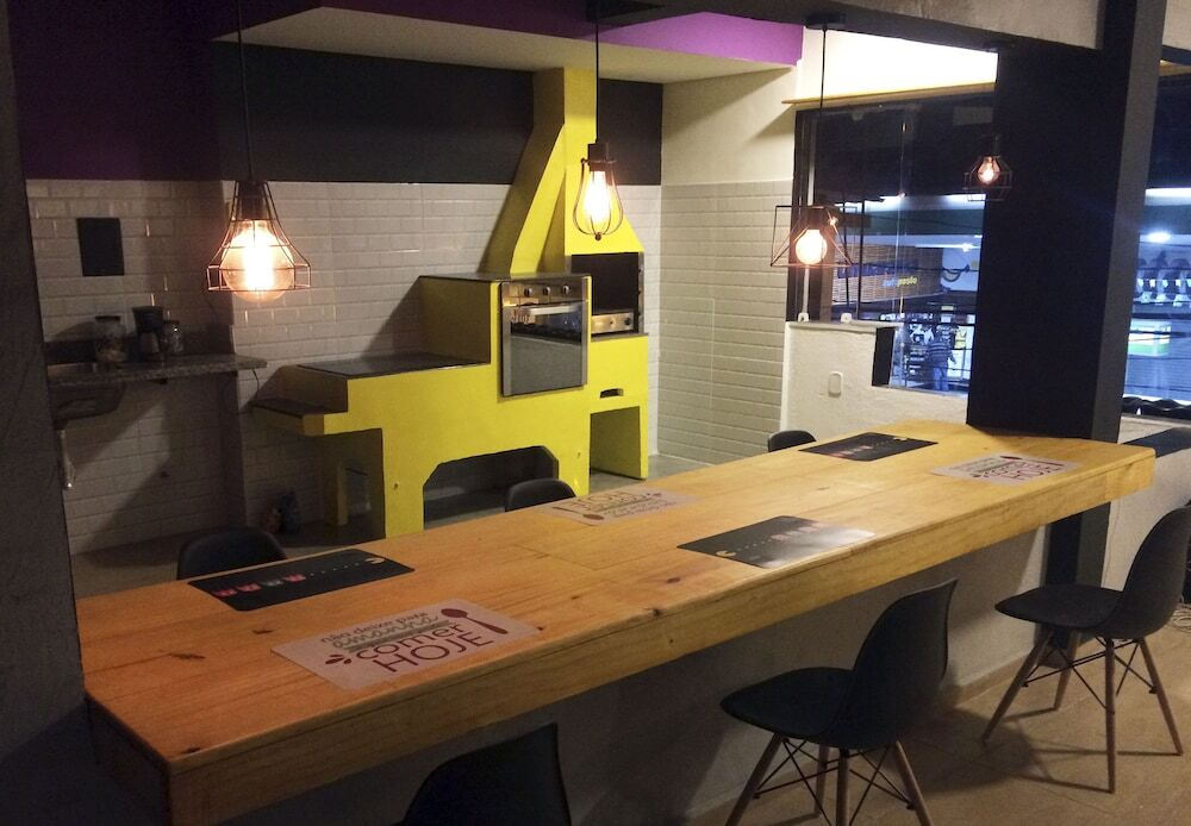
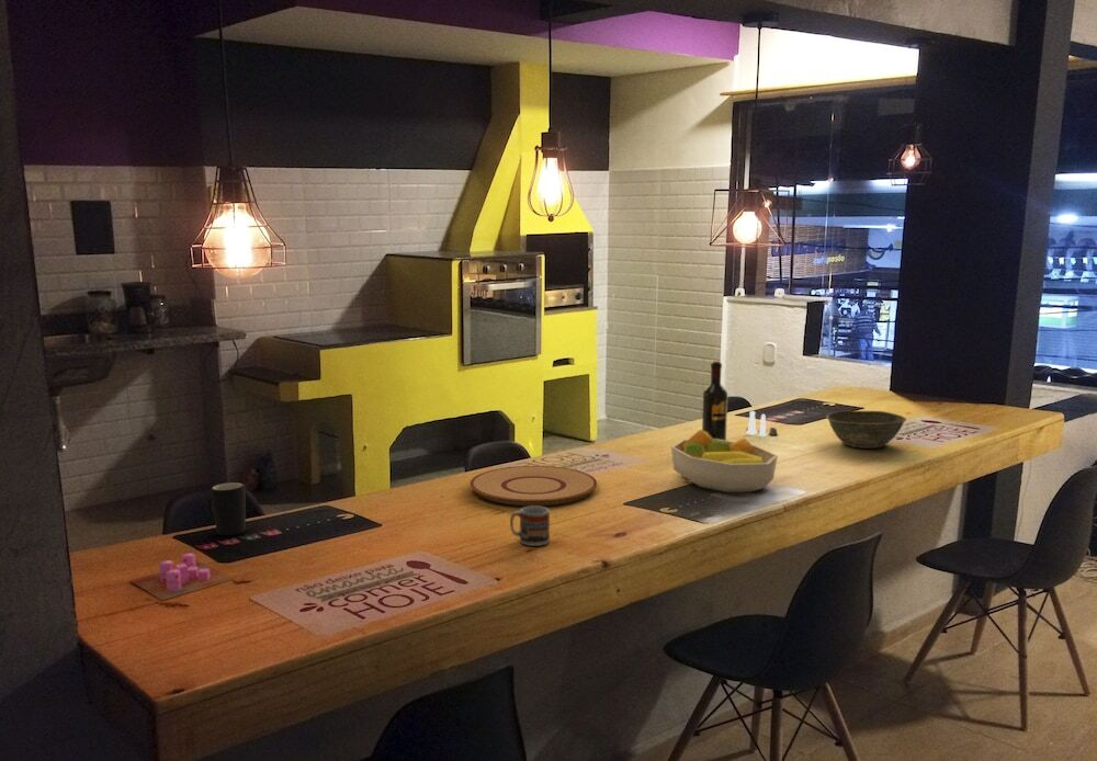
+ cup [509,506,551,547]
+ salt and pepper shaker set [745,410,779,438]
+ mug [205,481,247,536]
+ wine bottle [701,360,728,441]
+ plate [468,465,599,507]
+ bowl [825,410,907,450]
+ candle [128,553,234,601]
+ fruit bowl [670,429,779,493]
